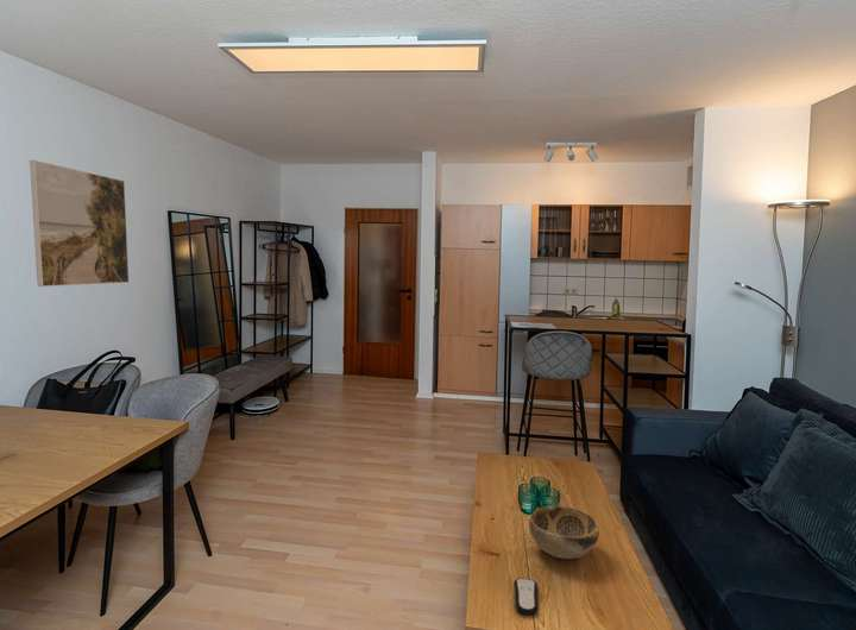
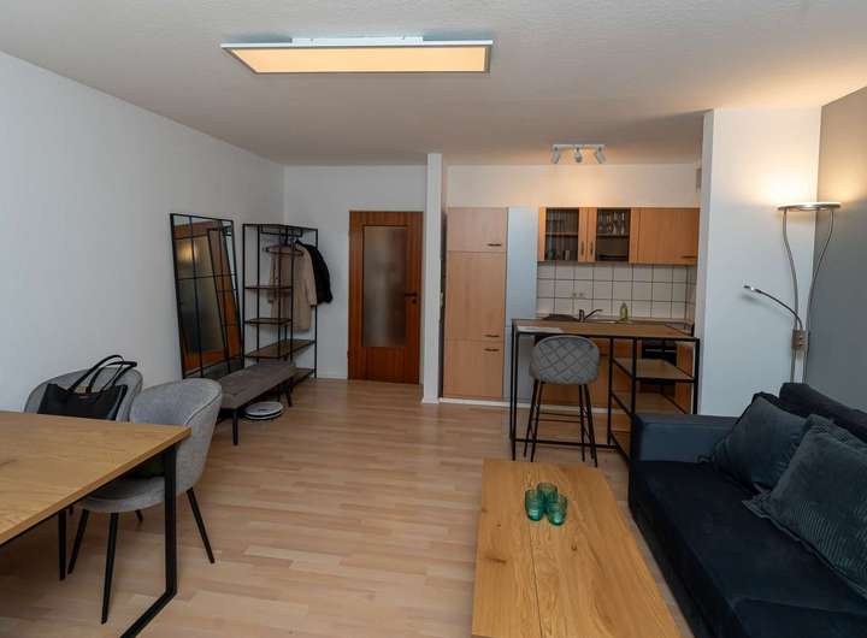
- remote control [512,578,539,617]
- decorative bowl [528,505,600,560]
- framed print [29,159,130,288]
